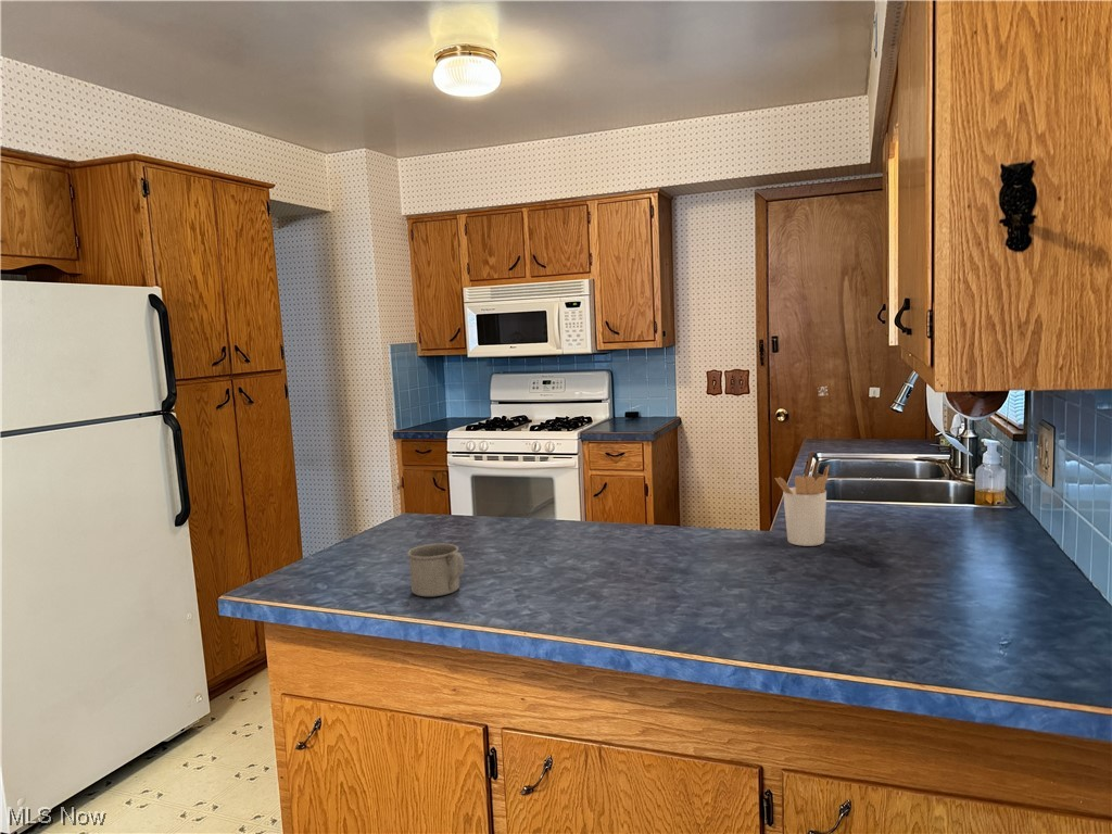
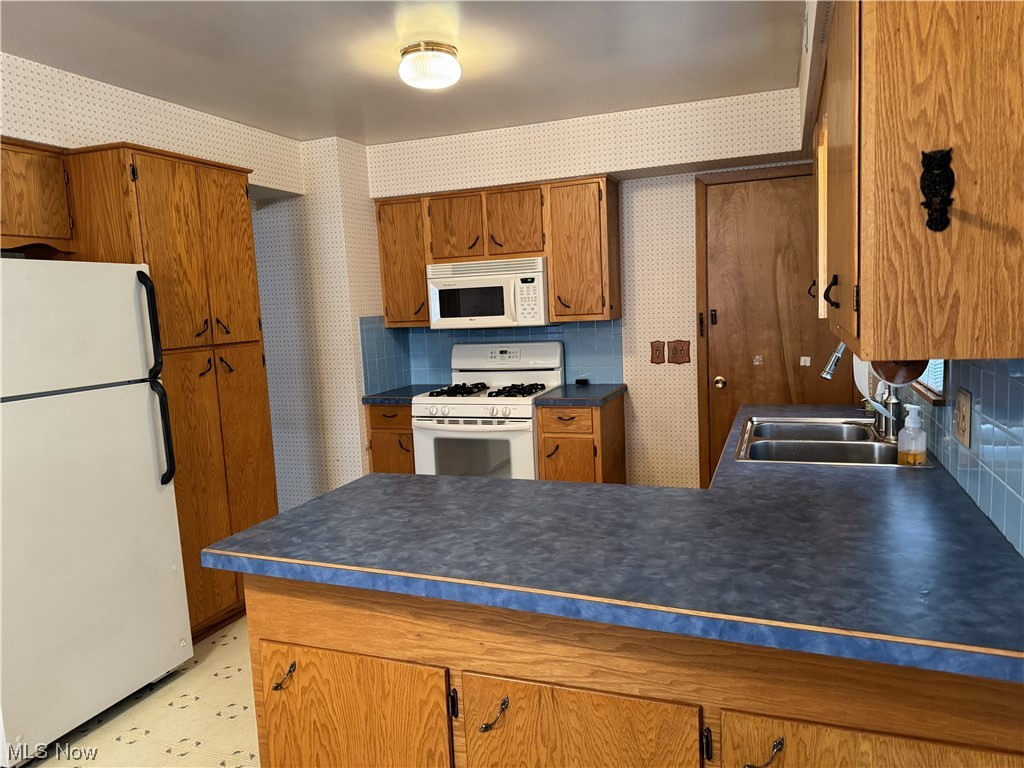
- utensil holder [774,465,830,547]
- mug [406,543,465,597]
